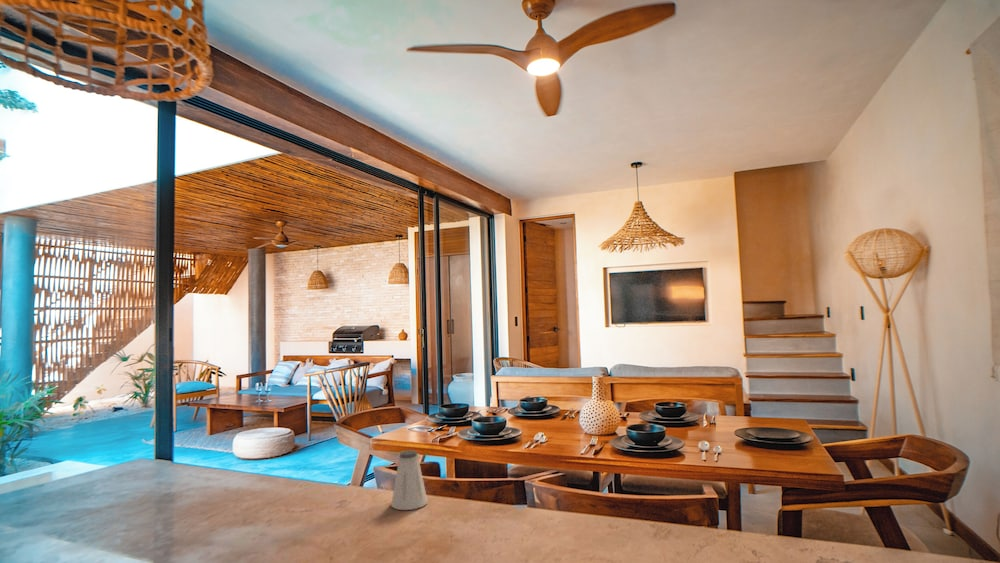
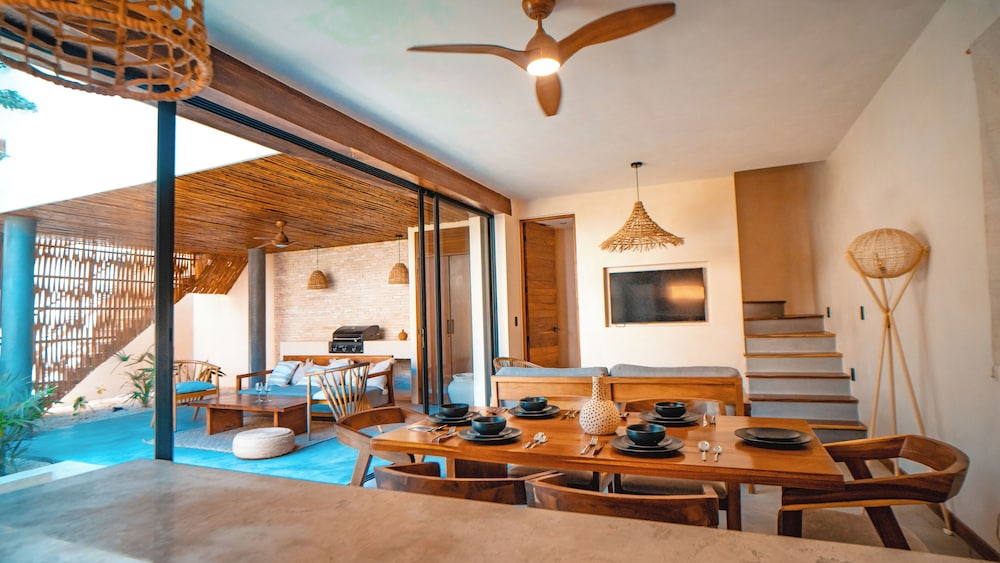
- saltshaker [390,449,428,511]
